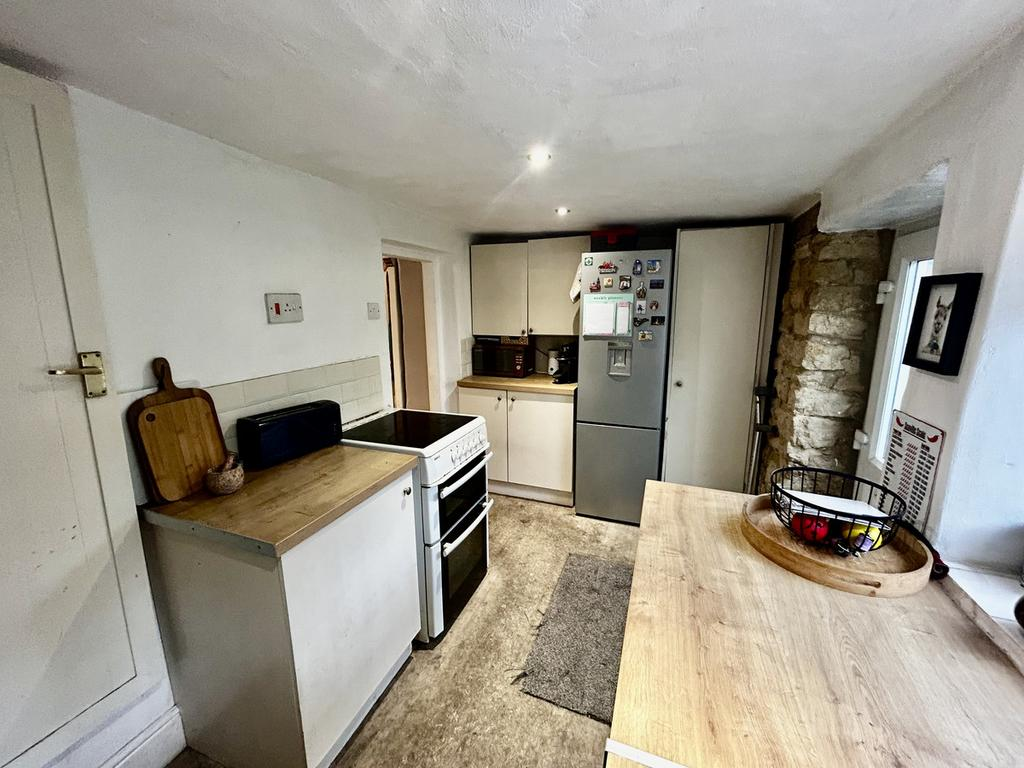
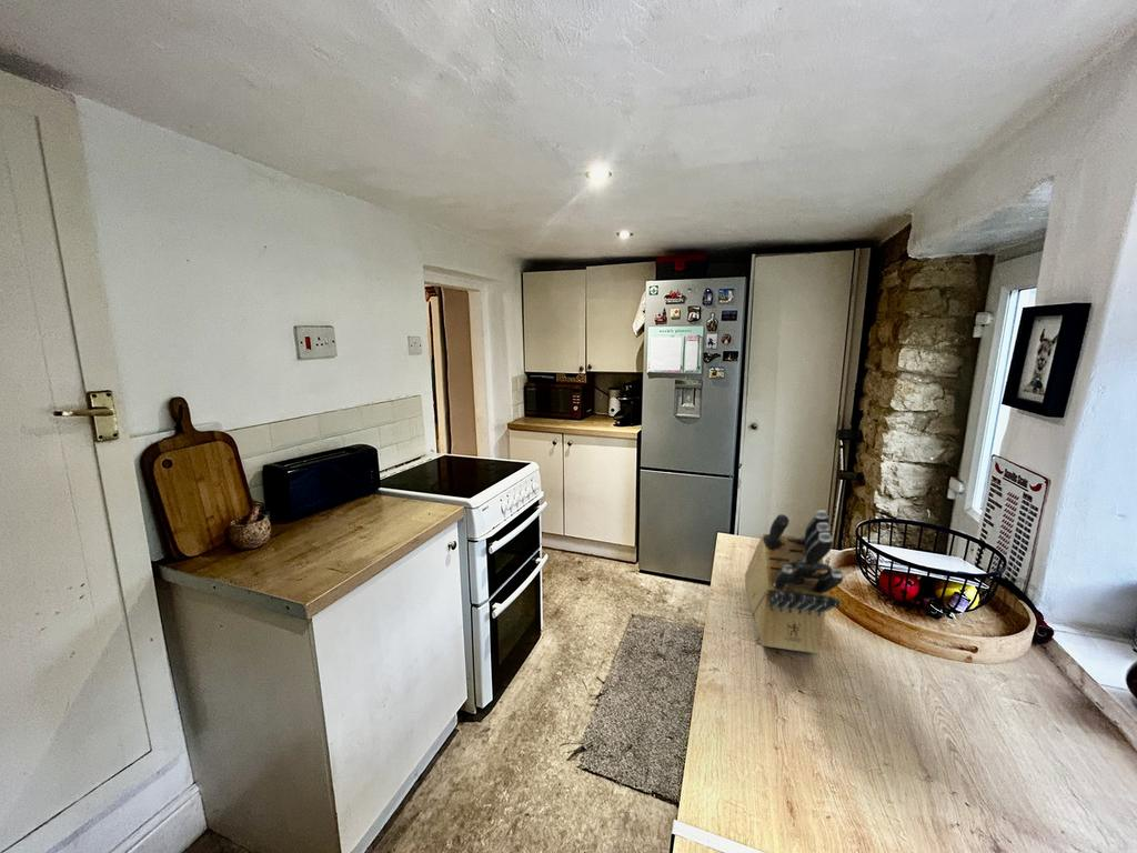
+ knife block [744,509,844,654]
